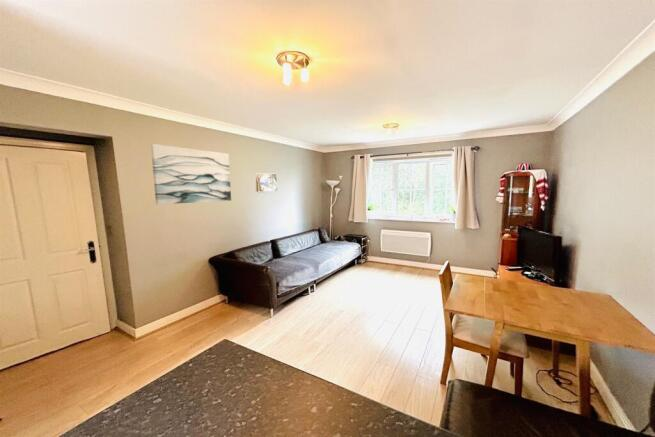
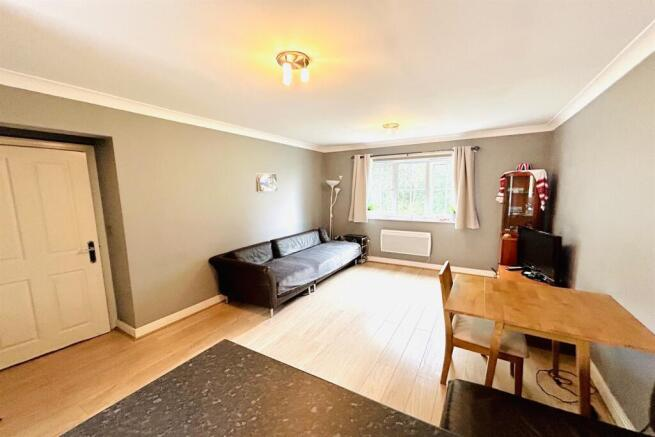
- wall art [150,143,232,205]
